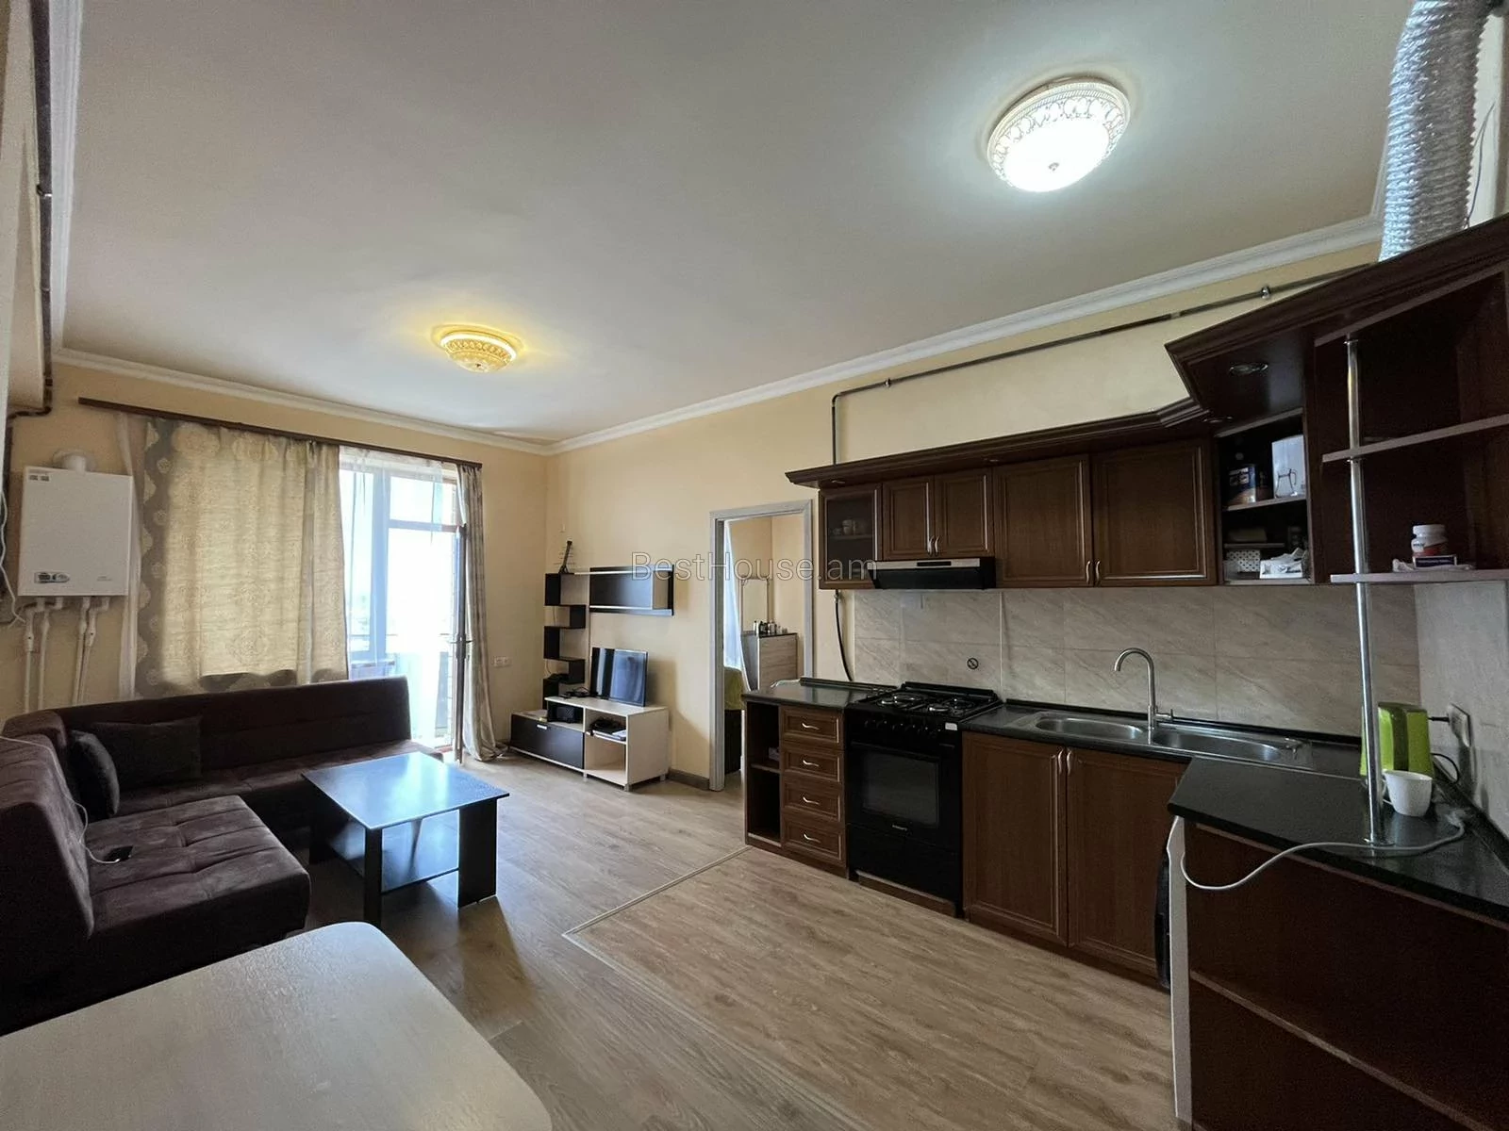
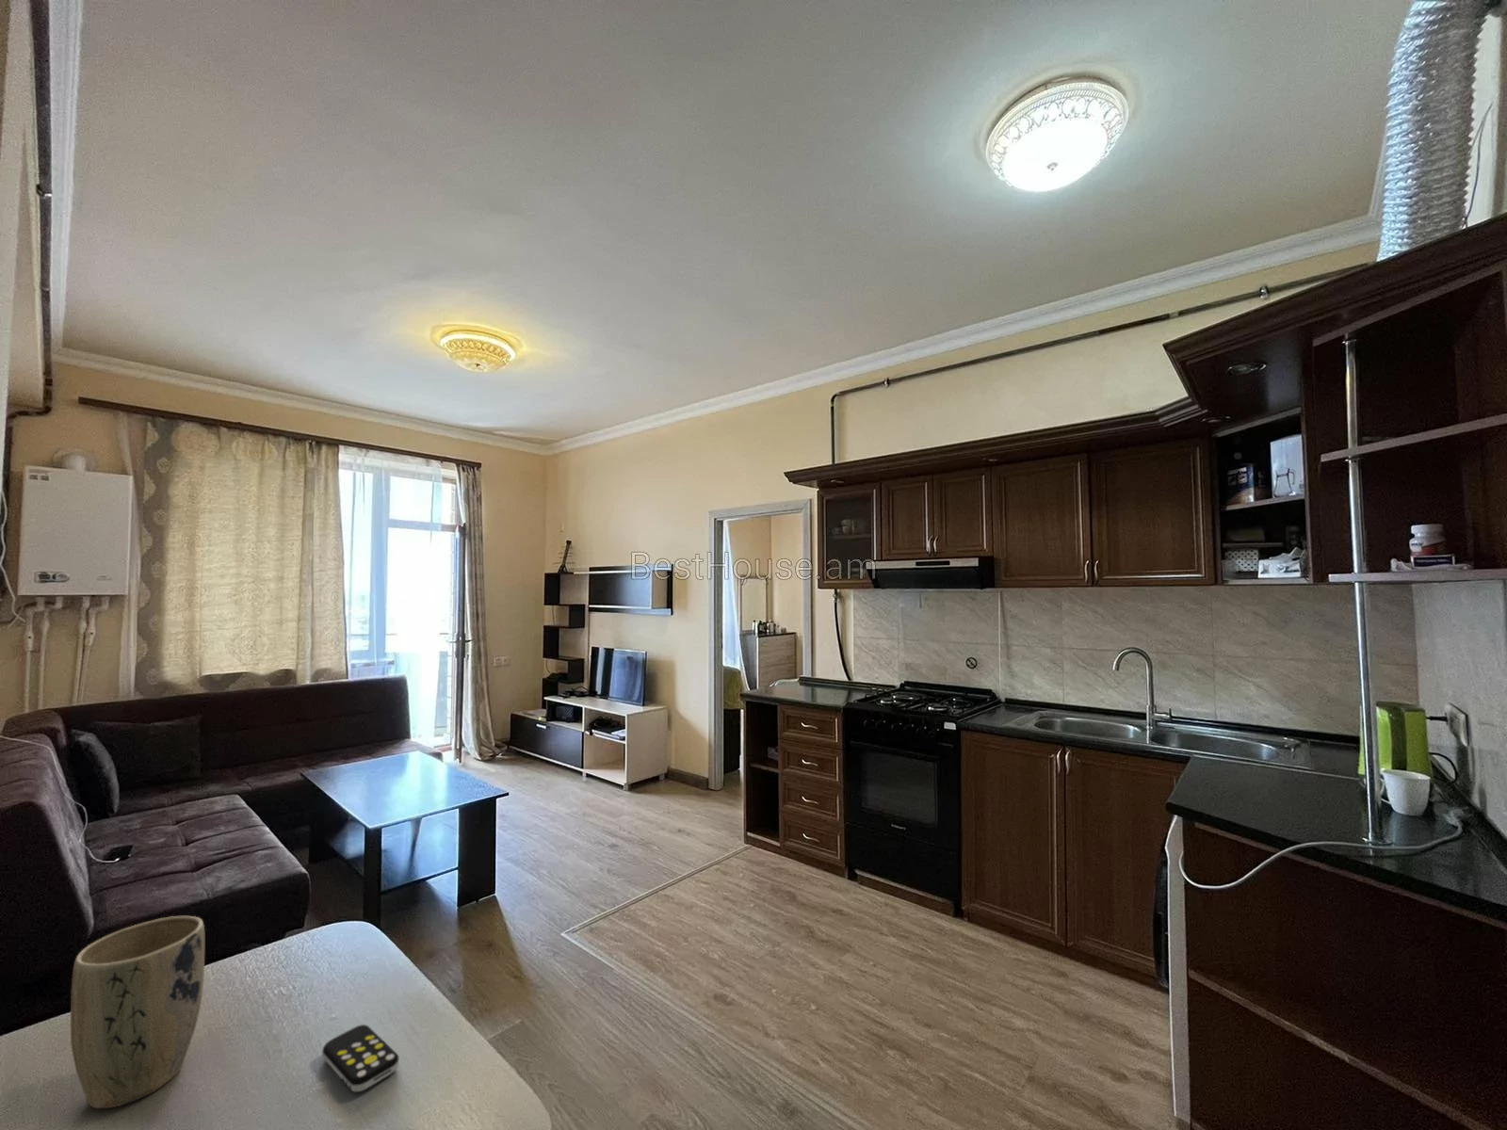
+ plant pot [70,915,205,1110]
+ remote control [322,1023,400,1092]
